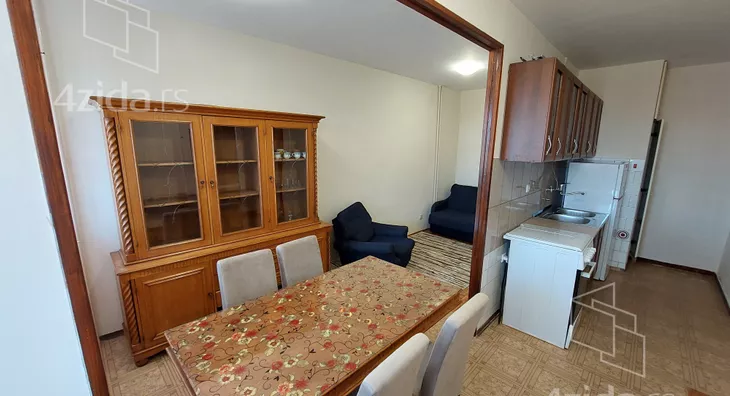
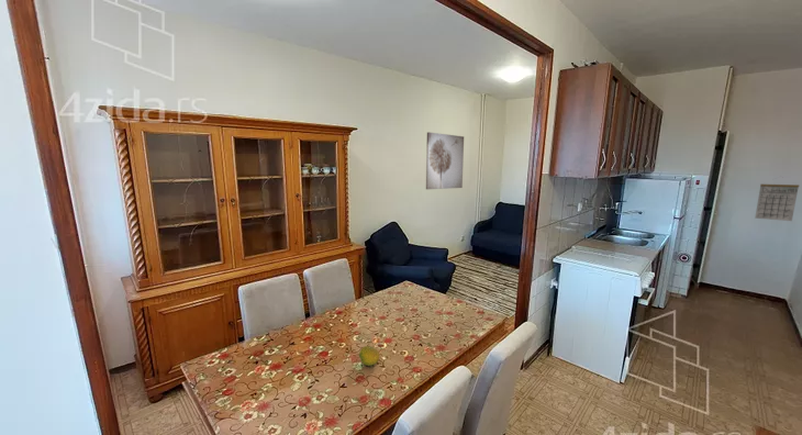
+ wall art [425,131,465,190]
+ calendar [754,175,800,222]
+ fruit [358,345,381,367]
